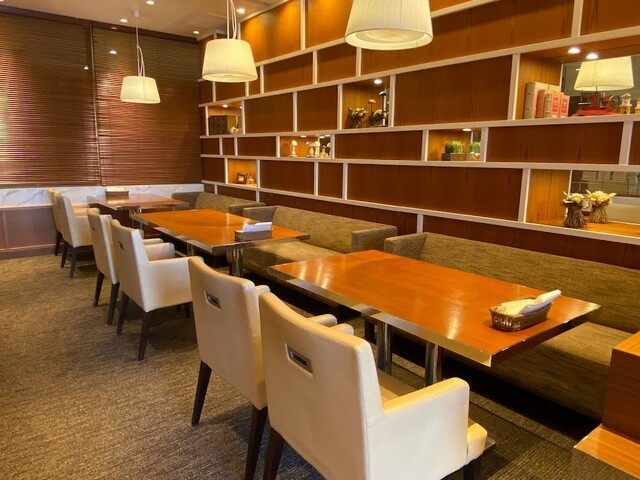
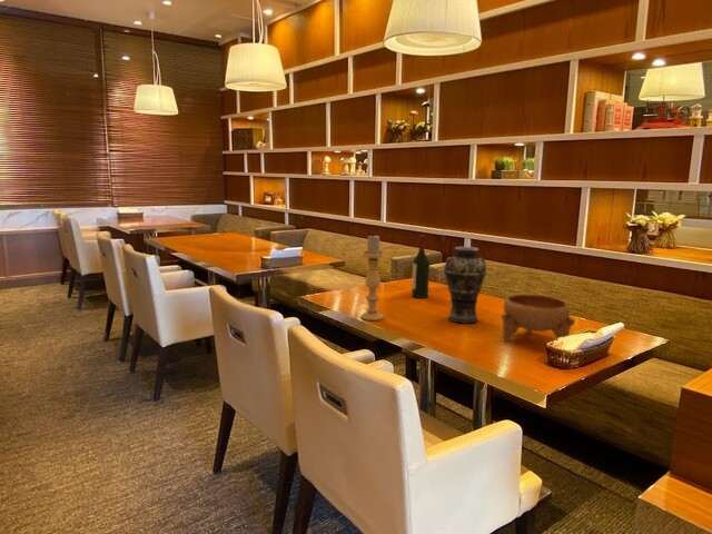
+ candle holder [359,235,385,322]
+ wine bottle [411,235,431,299]
+ vase [443,246,487,325]
+ bowl [501,294,576,342]
